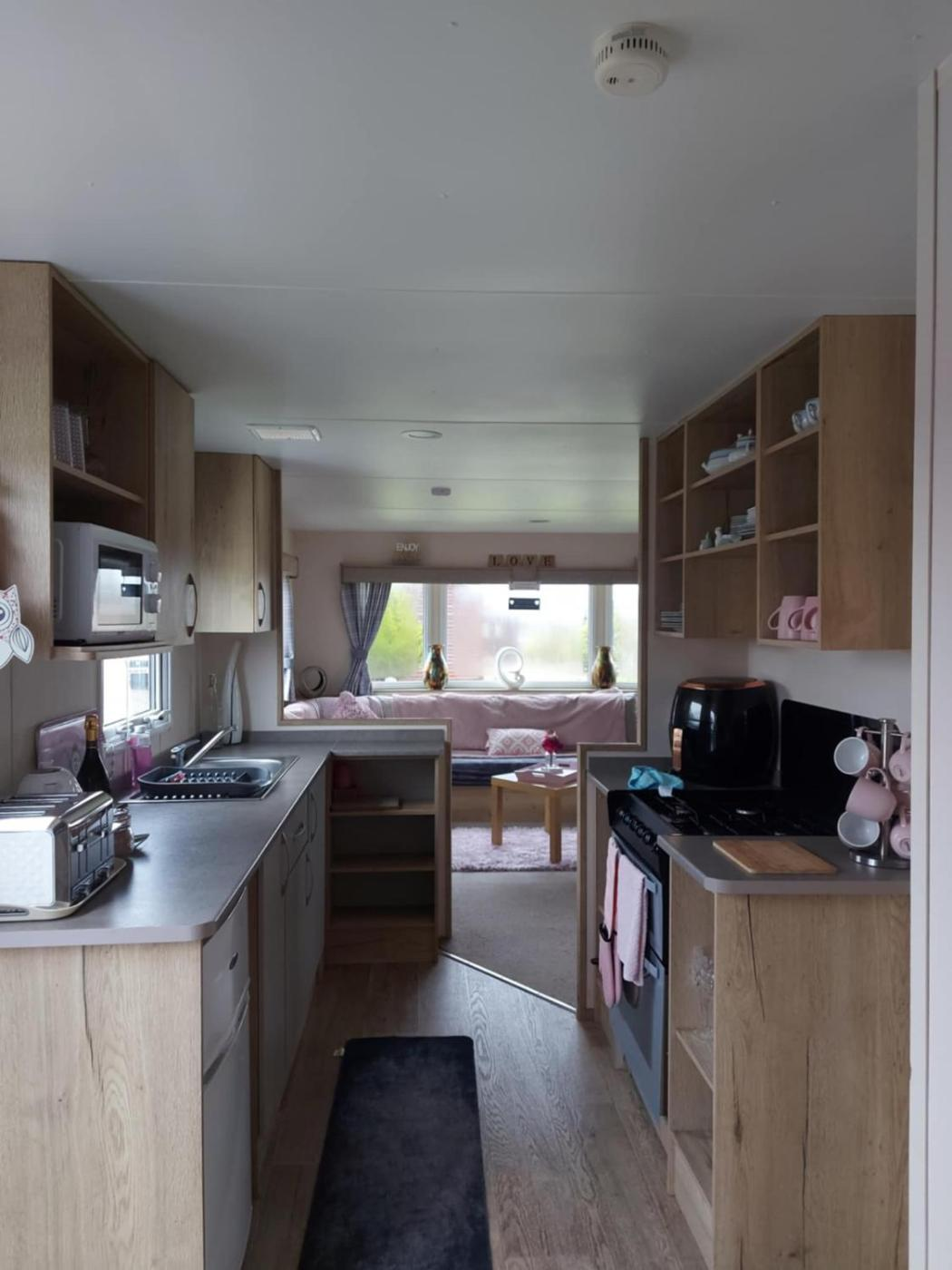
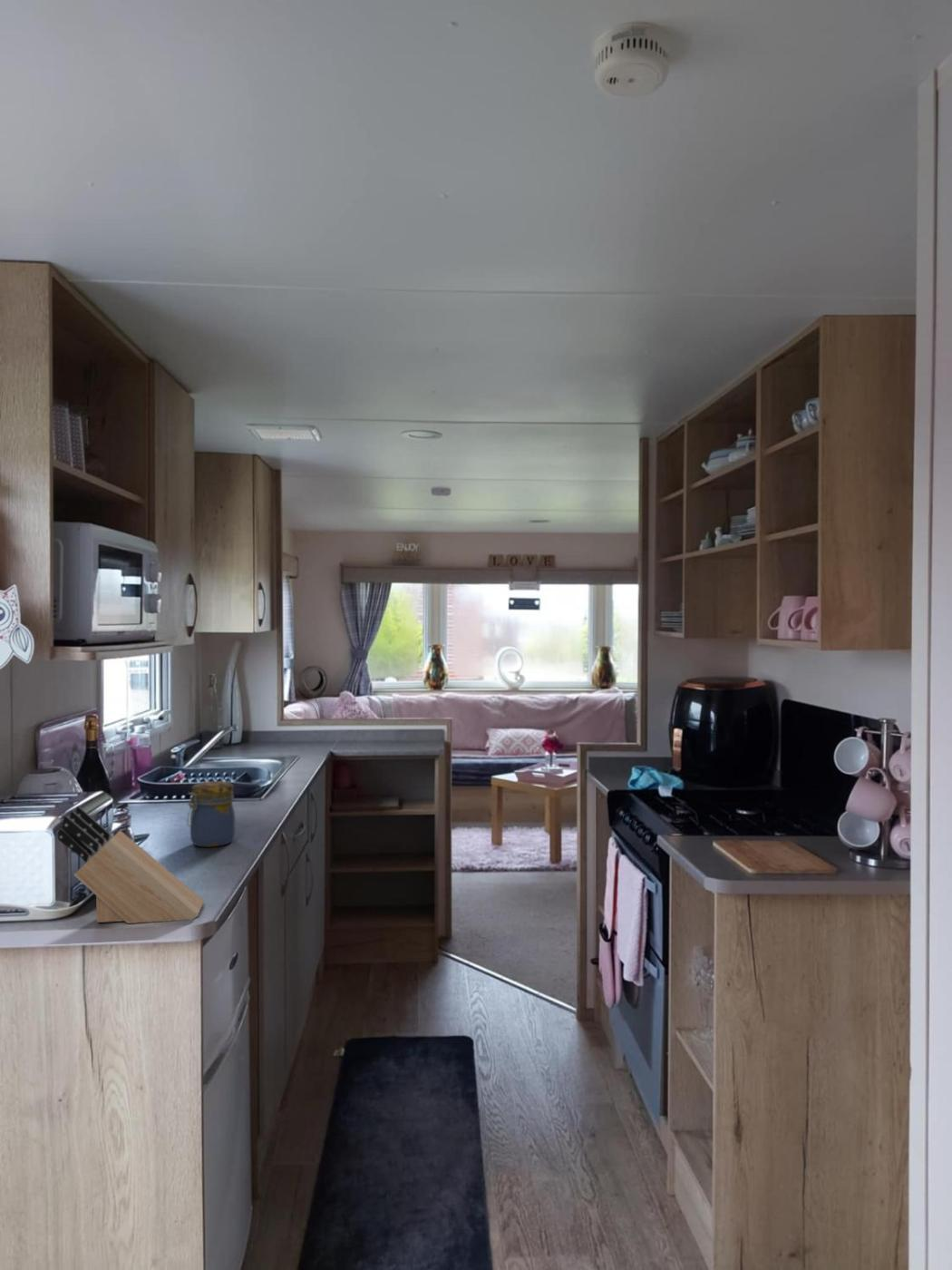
+ knife block [56,806,205,924]
+ jar [186,780,236,848]
